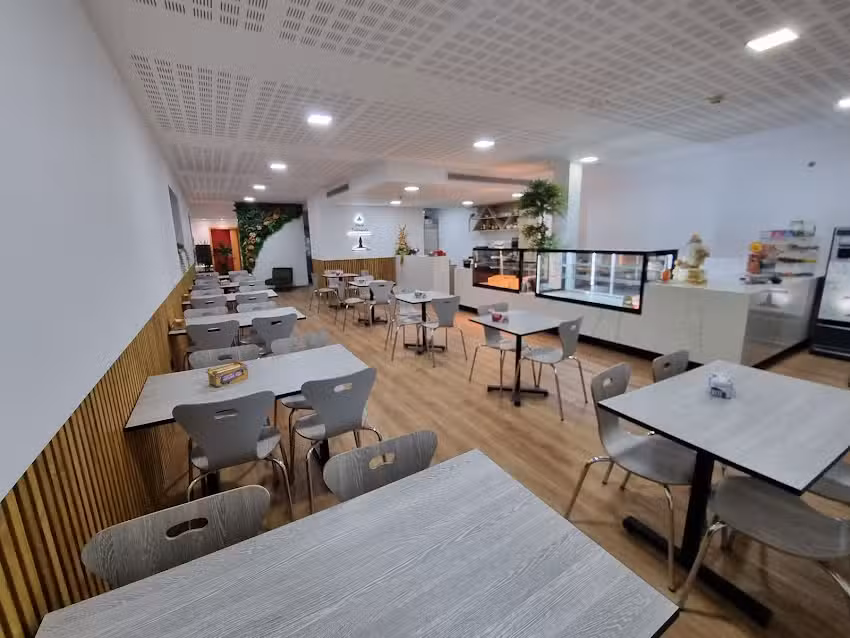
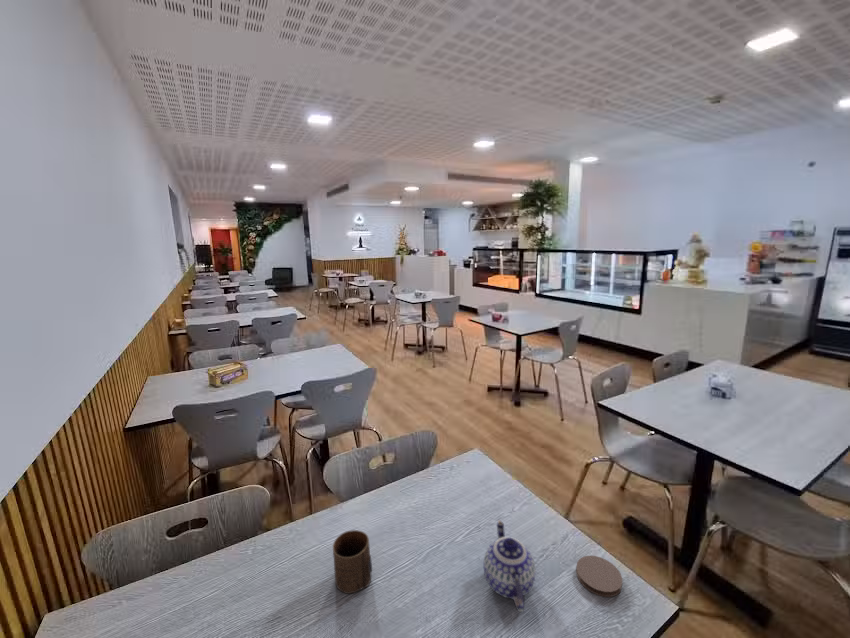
+ teapot [483,519,537,613]
+ cup [332,529,373,594]
+ coaster [575,555,623,598]
